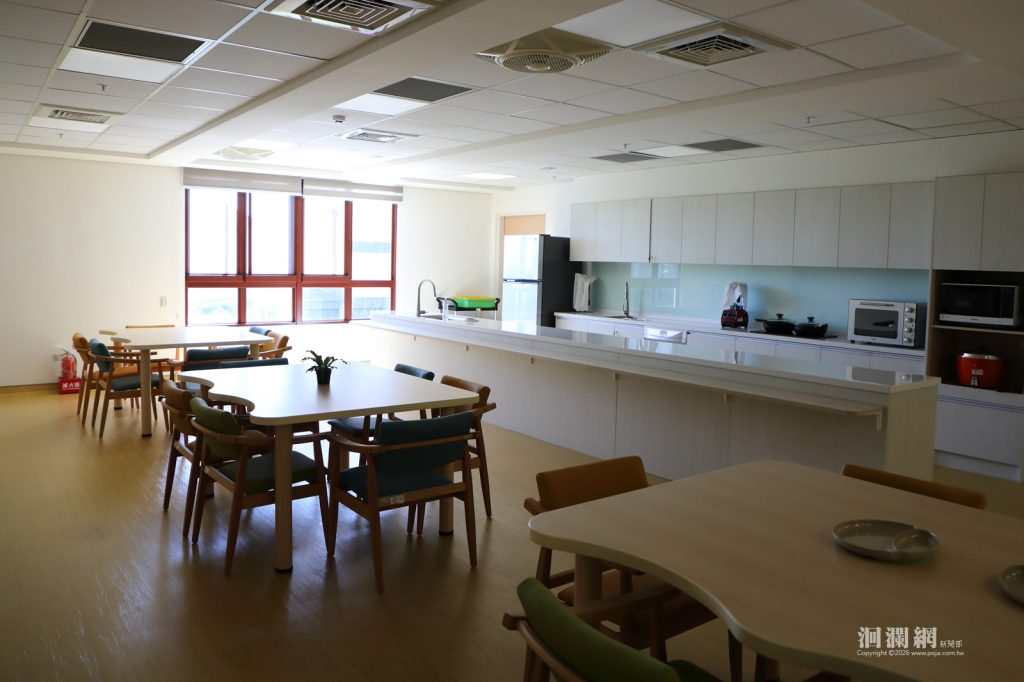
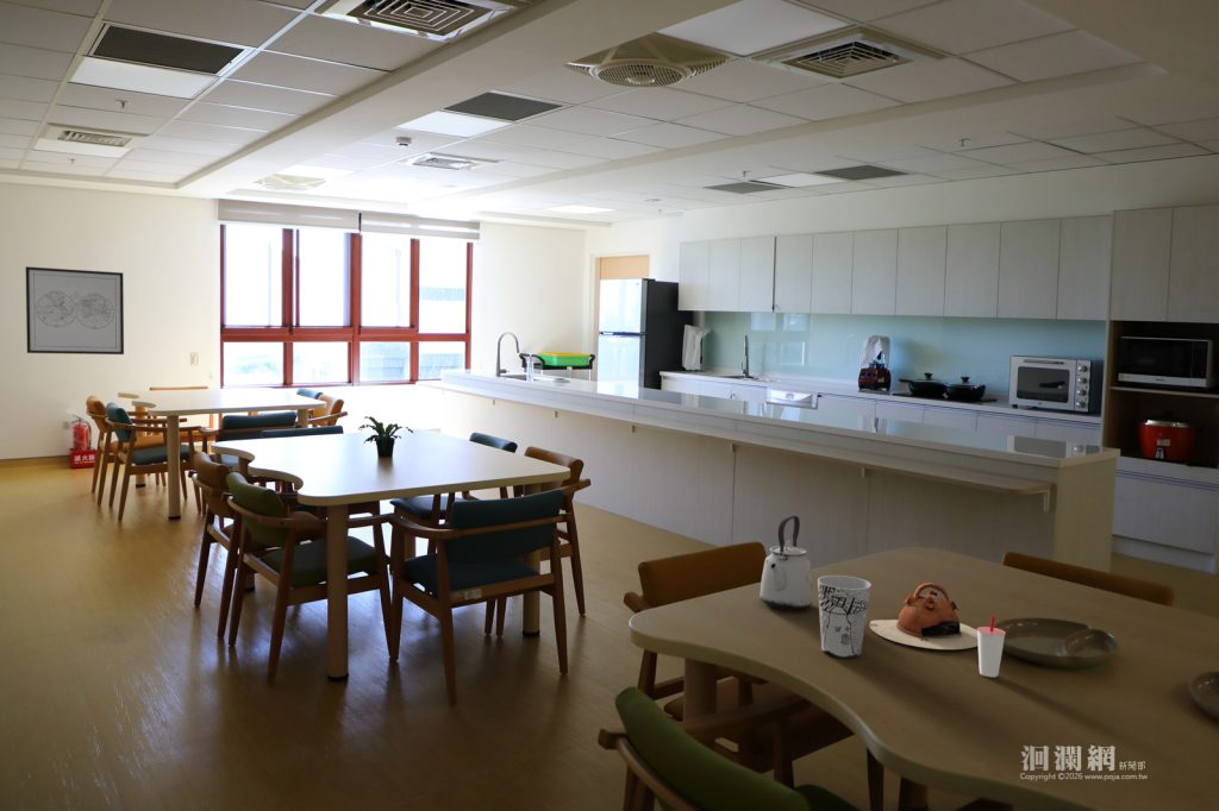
+ kettle [758,514,814,610]
+ cup [976,615,1007,678]
+ teapot [868,581,979,650]
+ cup [817,574,873,659]
+ wall art [25,265,125,356]
